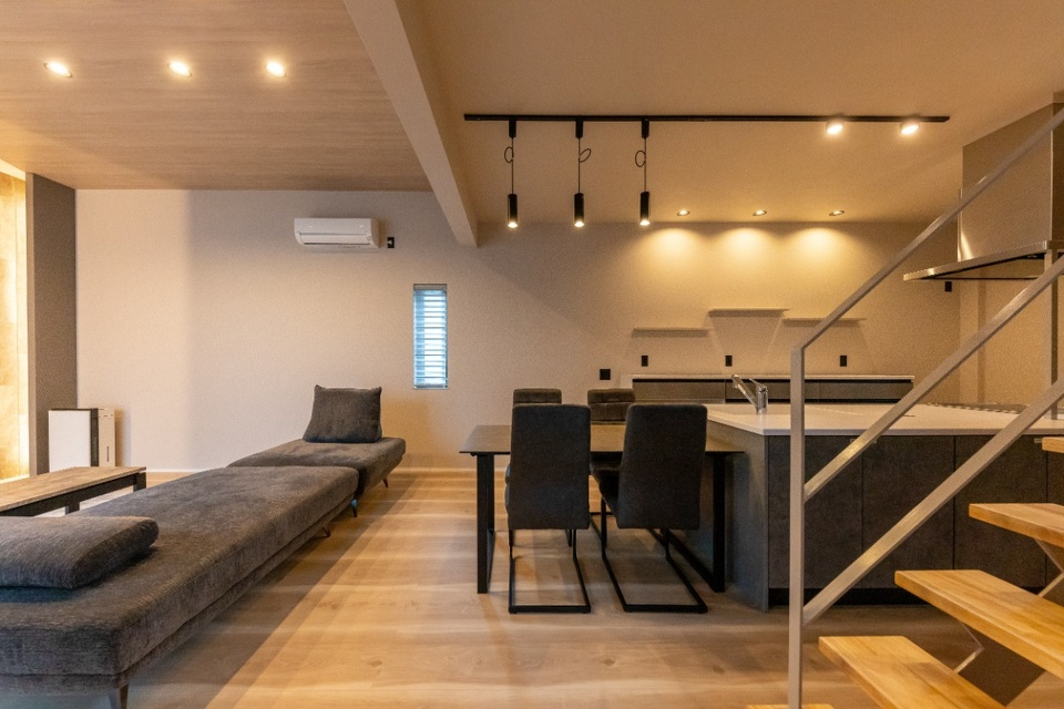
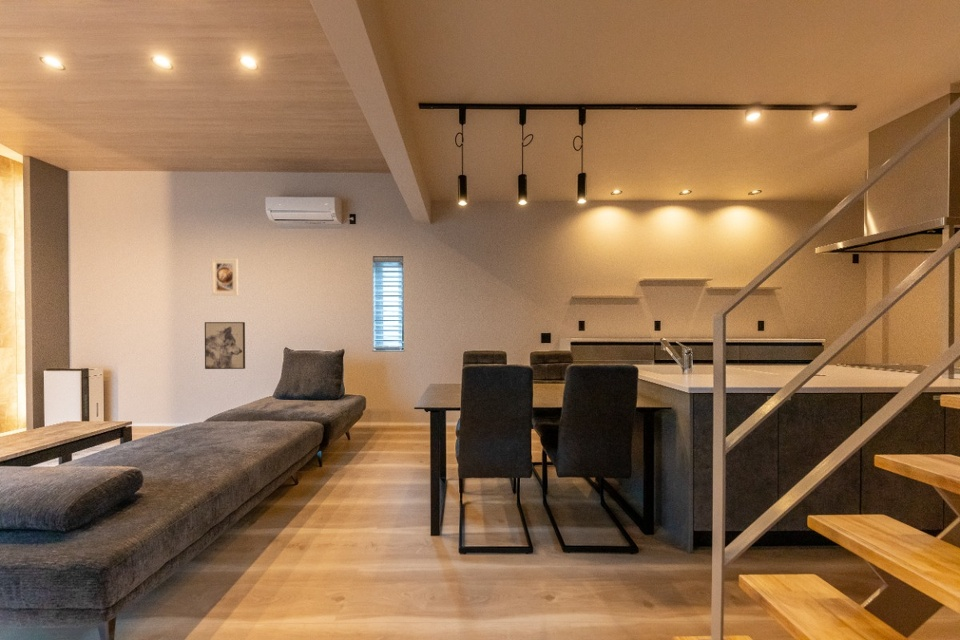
+ wall art [204,321,246,370]
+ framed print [211,258,239,296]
